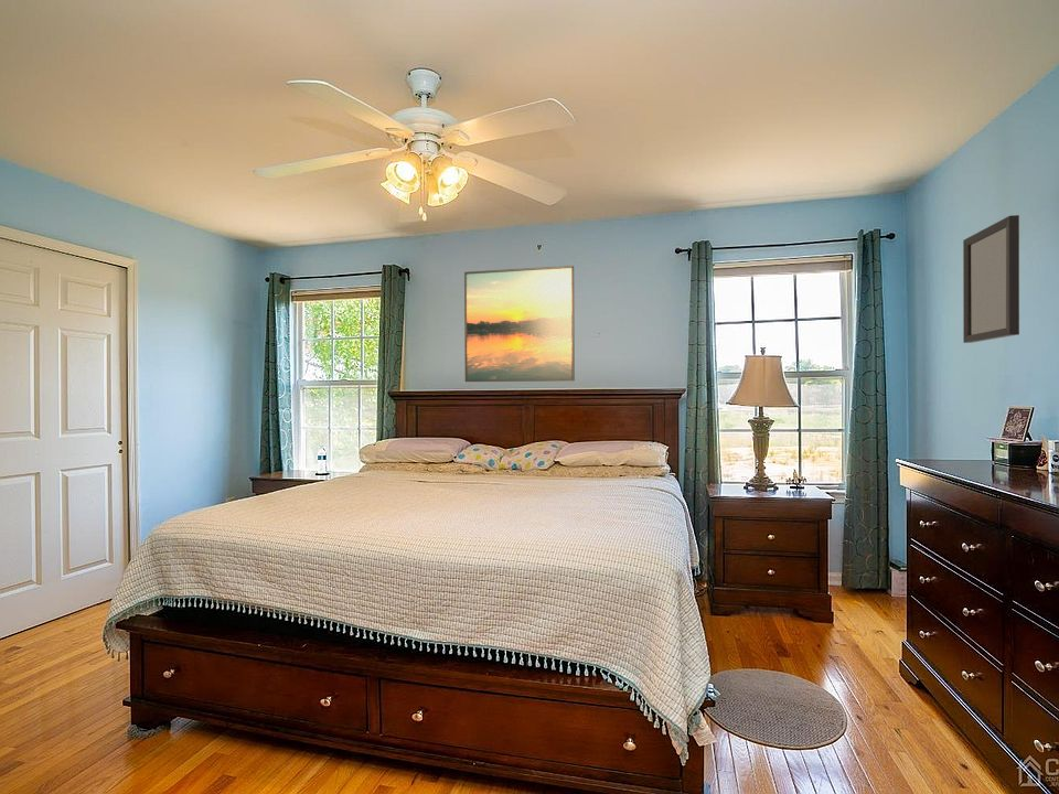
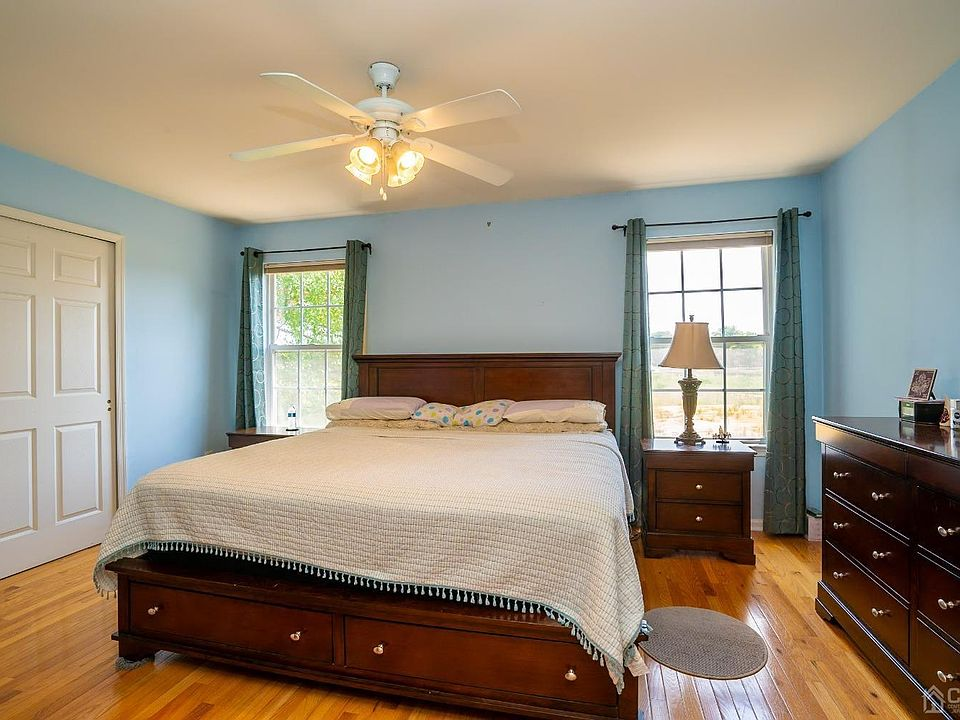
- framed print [463,265,576,383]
- home mirror [962,214,1020,344]
